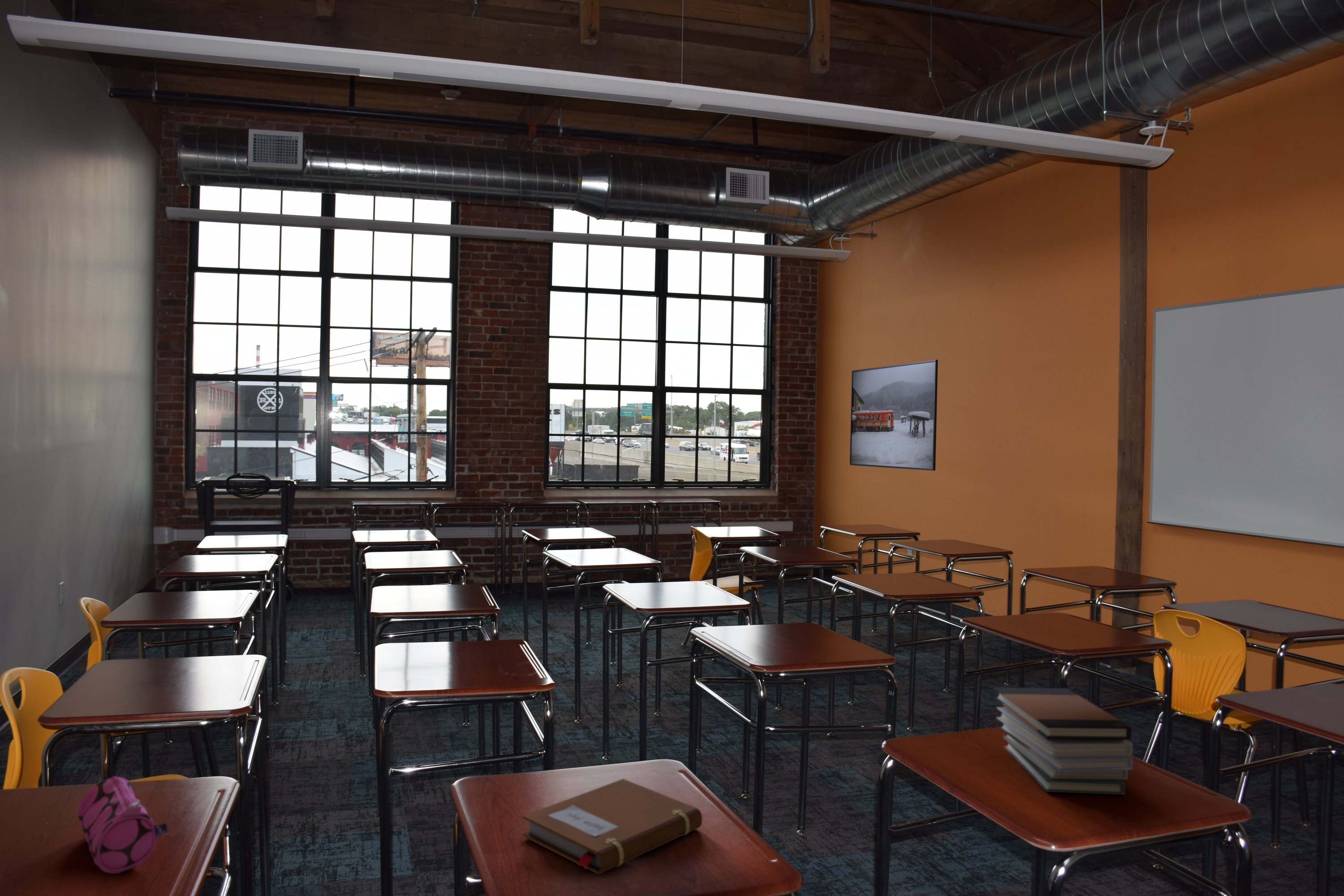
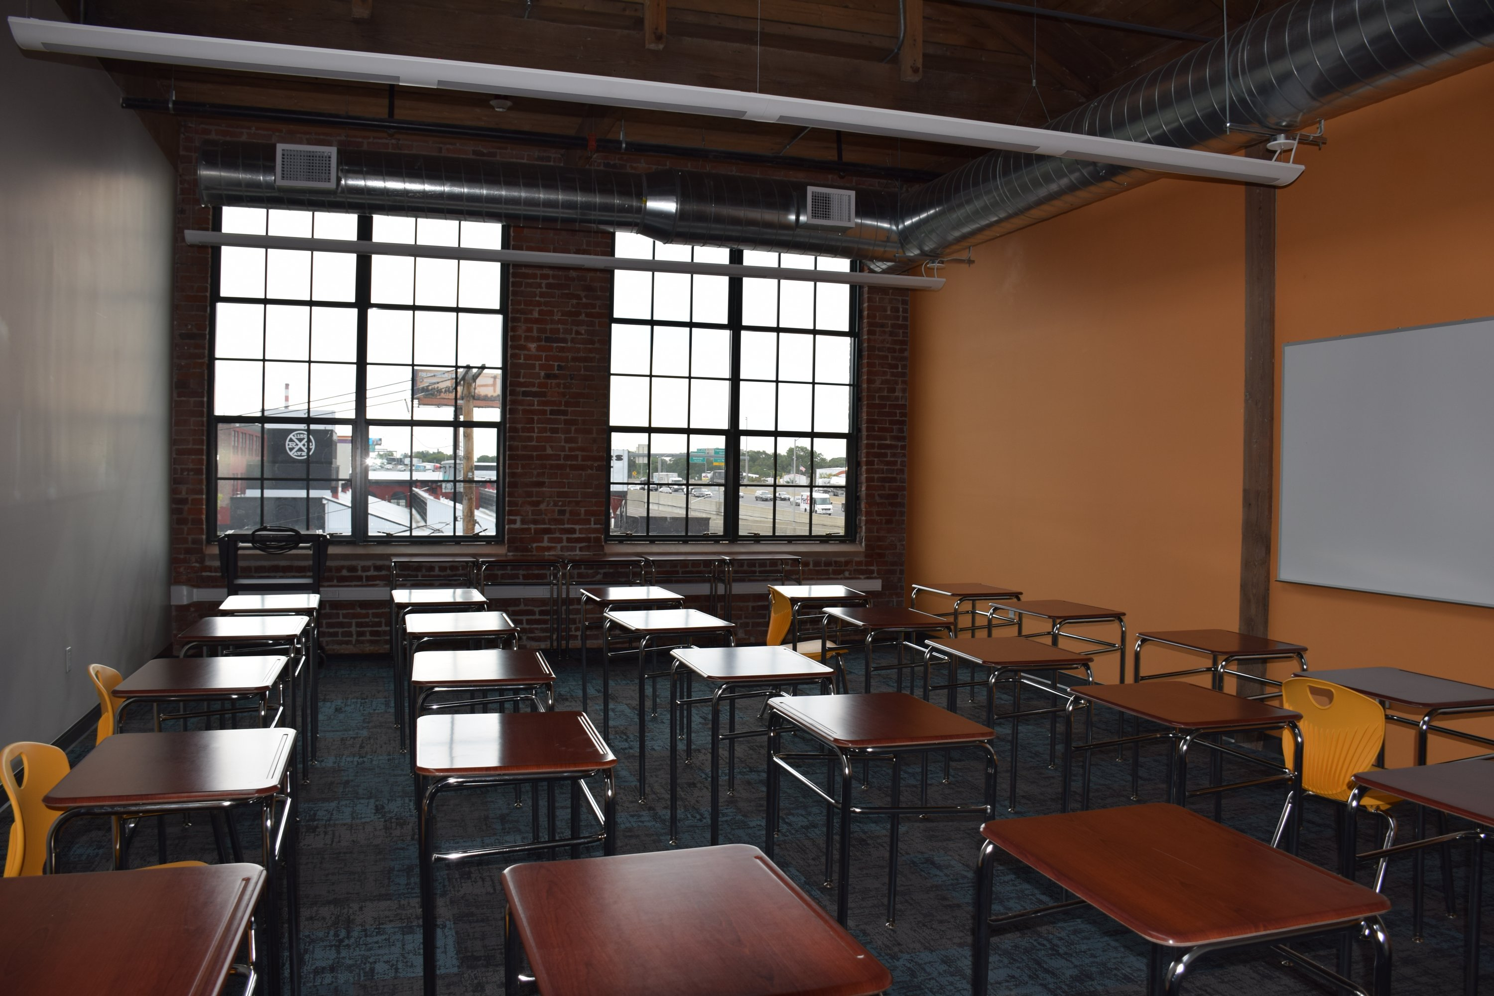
- notebook [522,778,703,874]
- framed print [849,359,939,471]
- pencil case [77,776,168,874]
- book stack [993,687,1133,795]
